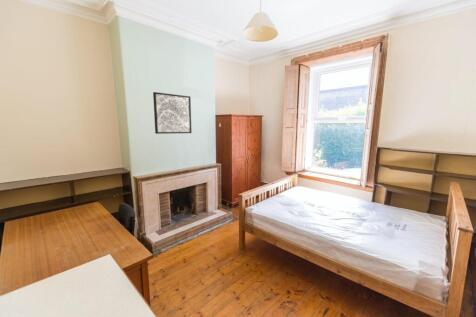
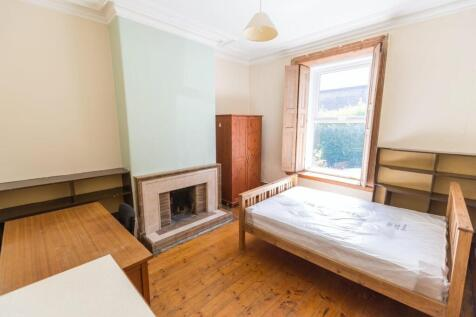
- wall art [152,91,193,135]
